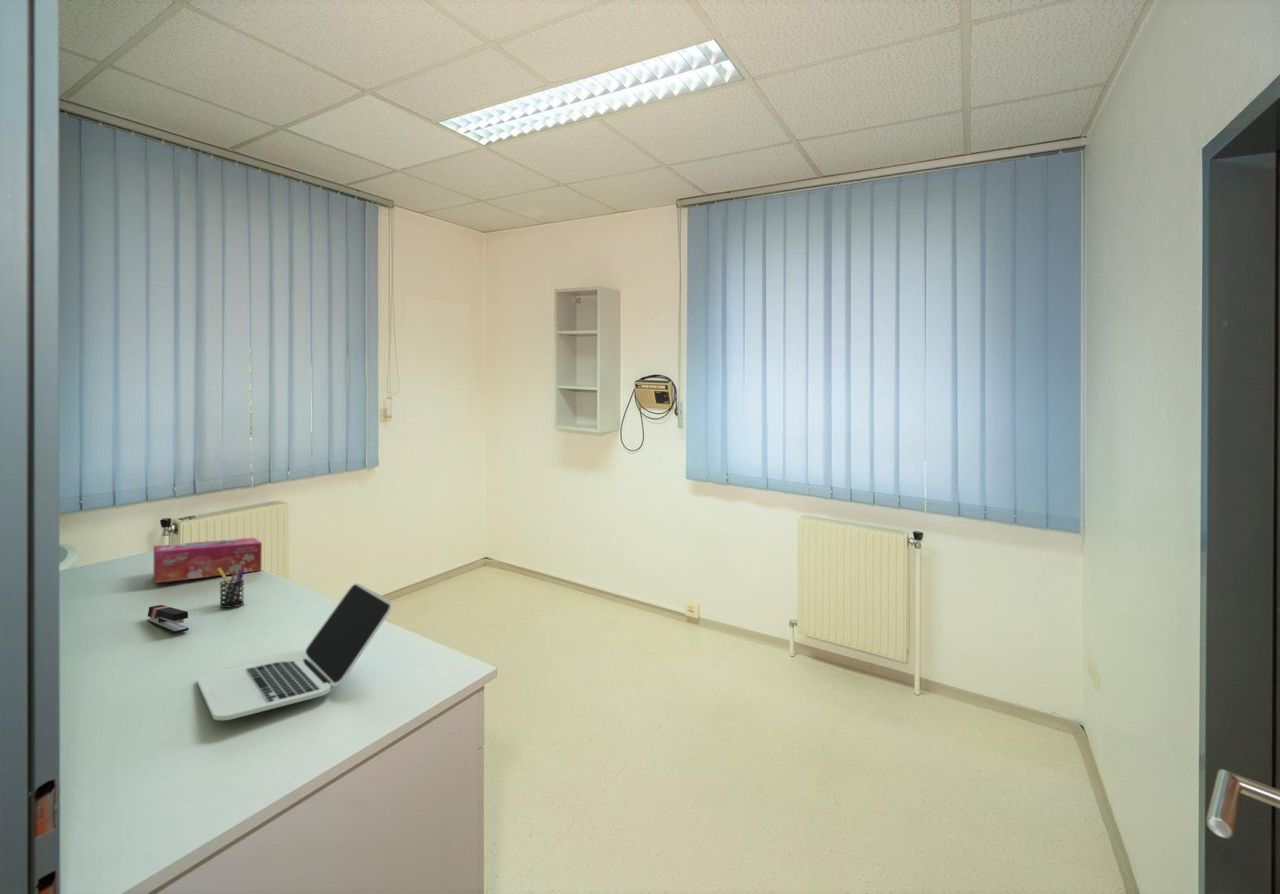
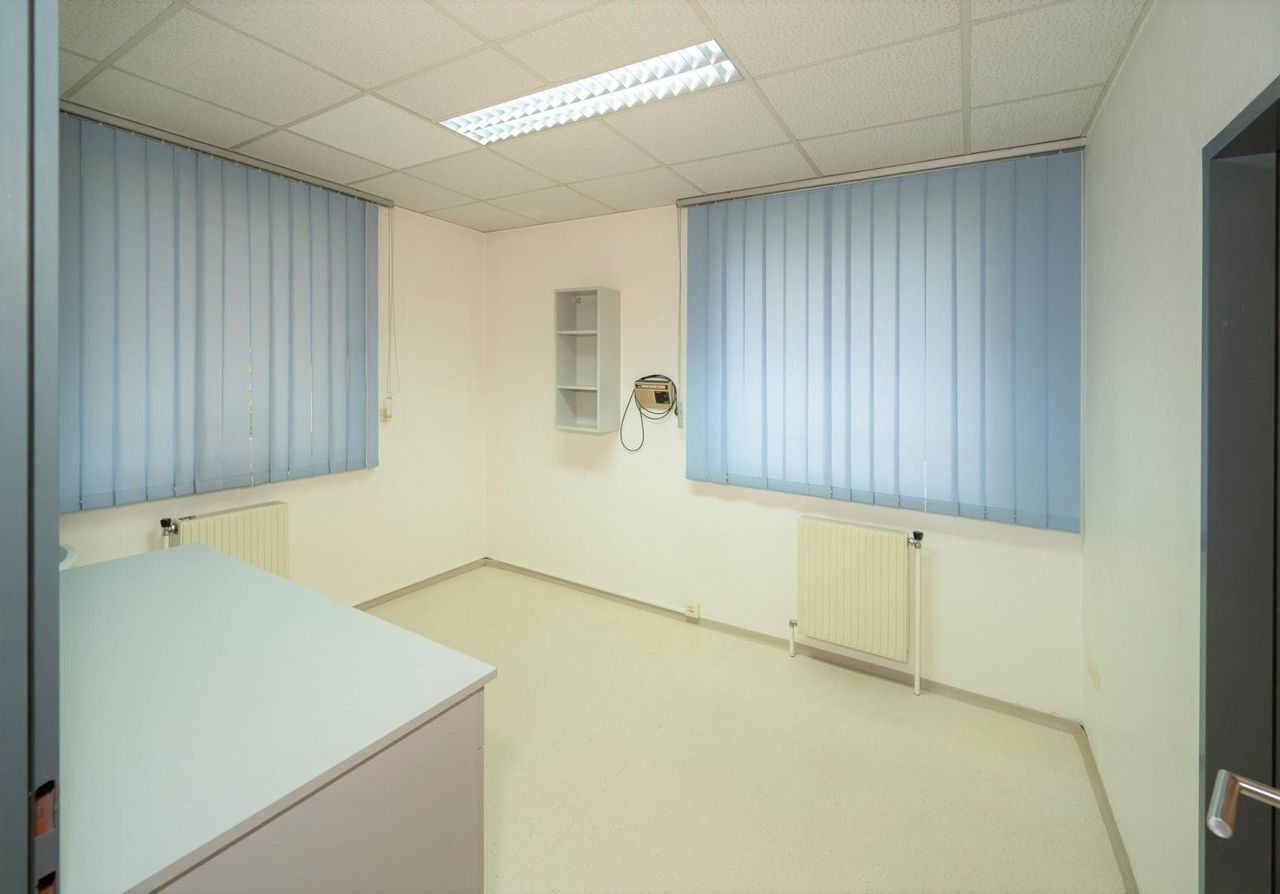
- tissue box [153,537,263,584]
- pen holder [217,564,245,609]
- stapler [146,604,190,634]
- laptop [196,582,394,721]
